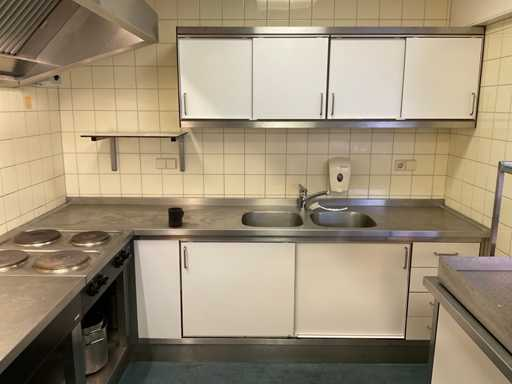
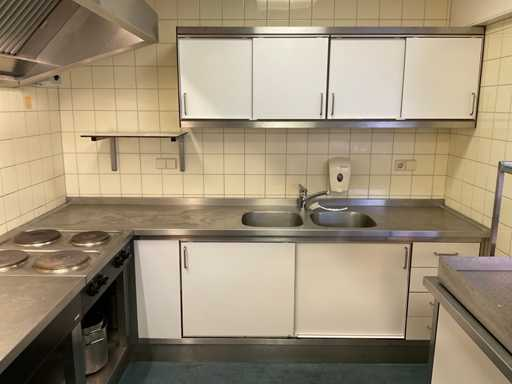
- mug [167,206,185,228]
